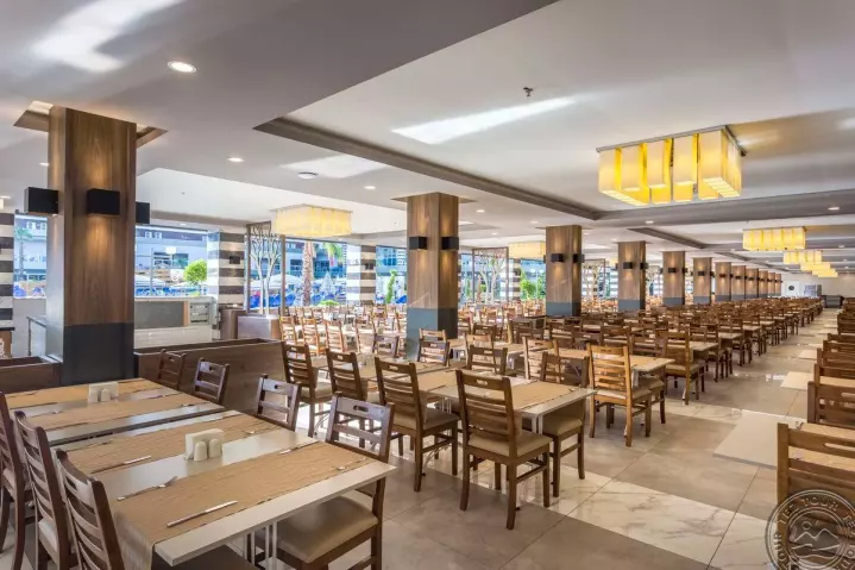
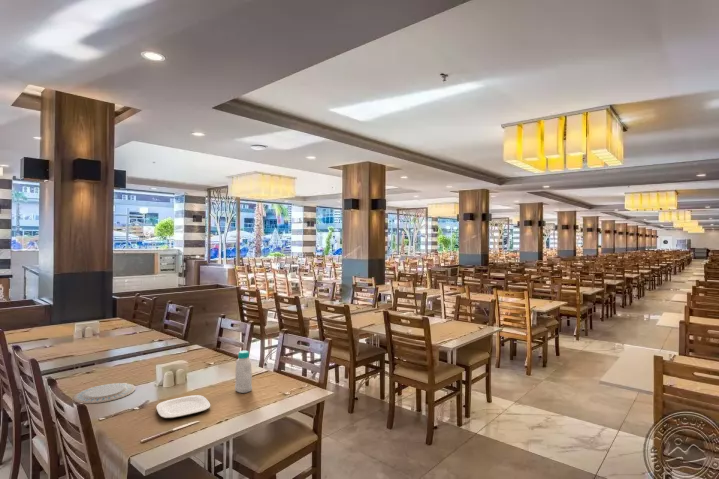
+ plate [155,394,211,419]
+ bottle [234,350,253,394]
+ chinaware [72,382,137,404]
